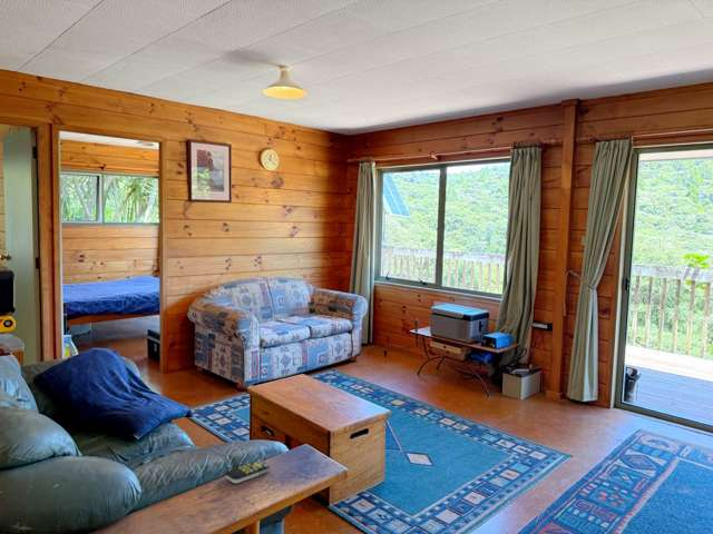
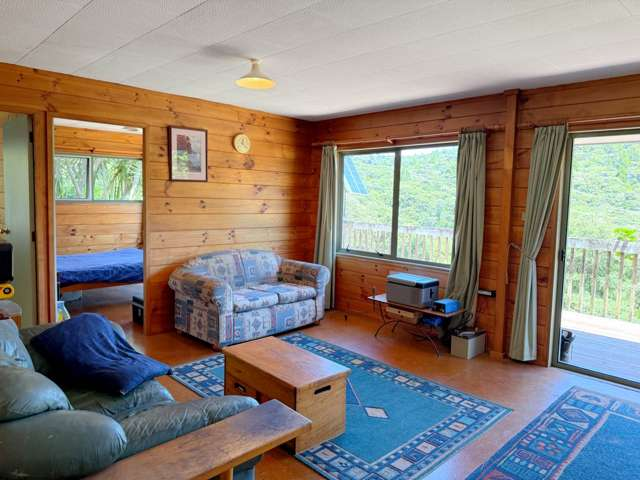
- remote control [225,459,271,484]
